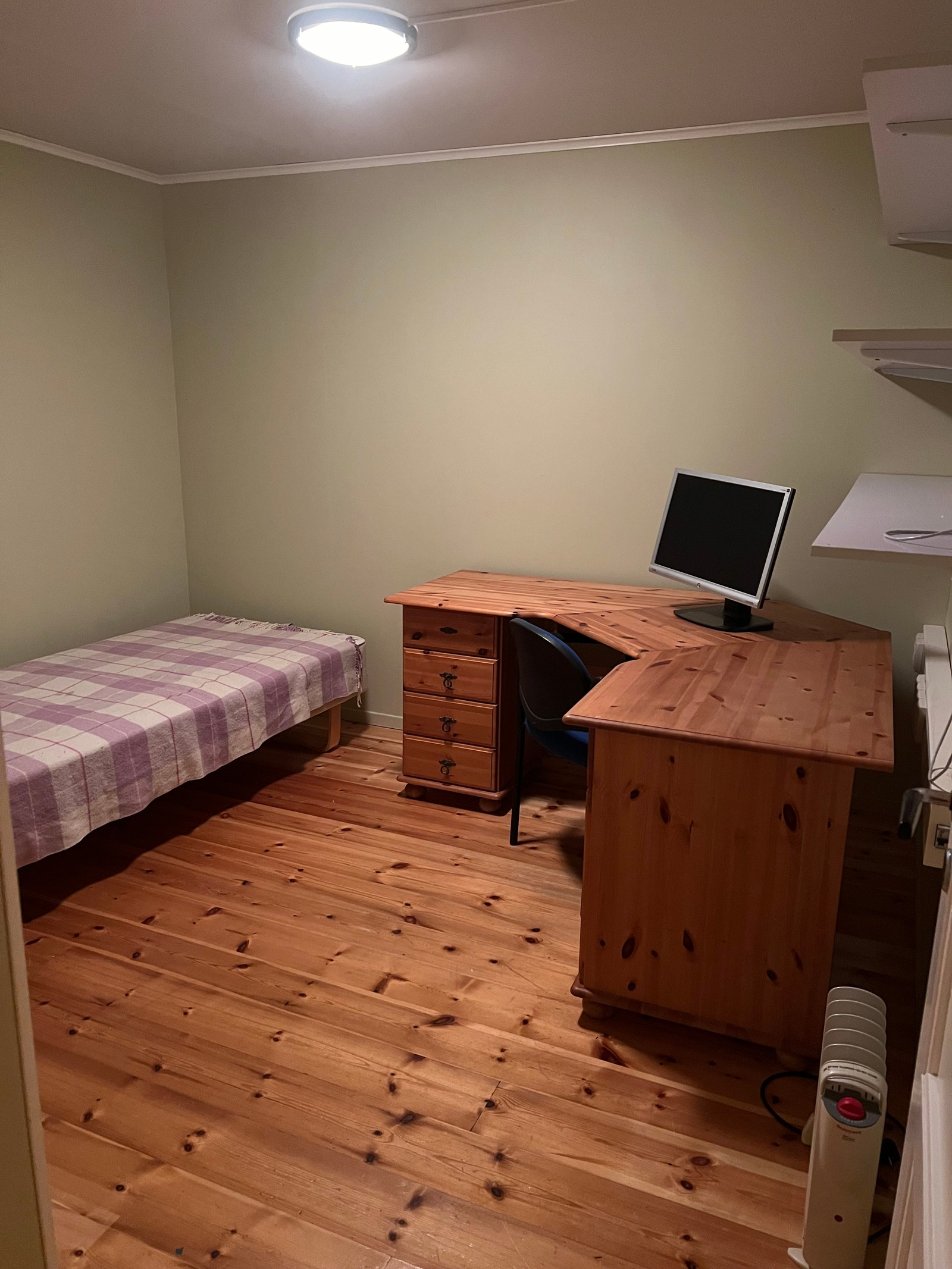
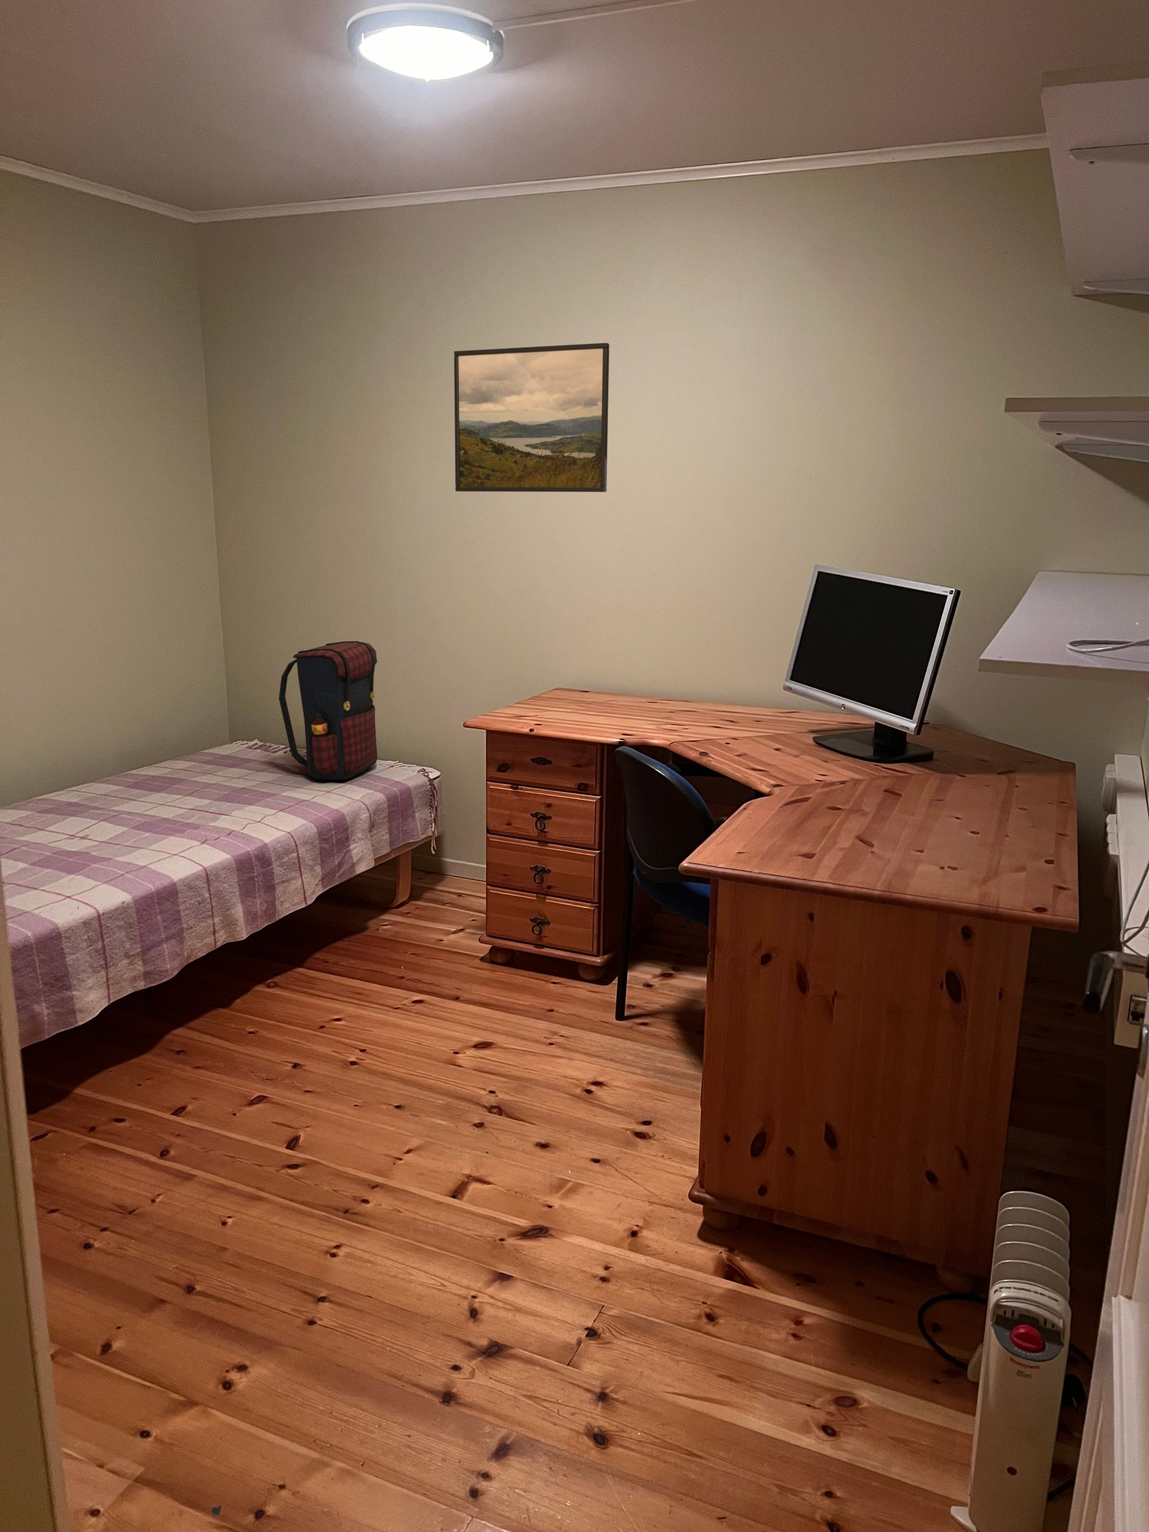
+ satchel [278,641,379,781]
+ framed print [453,342,610,493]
